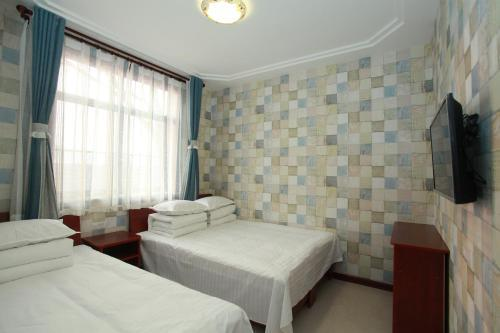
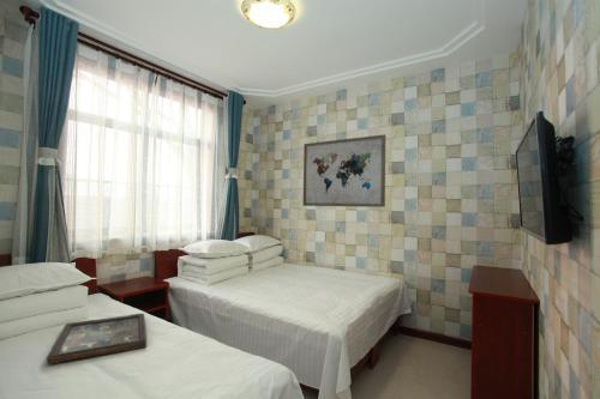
+ decorative tray [46,313,148,365]
+ wall art [302,133,386,208]
